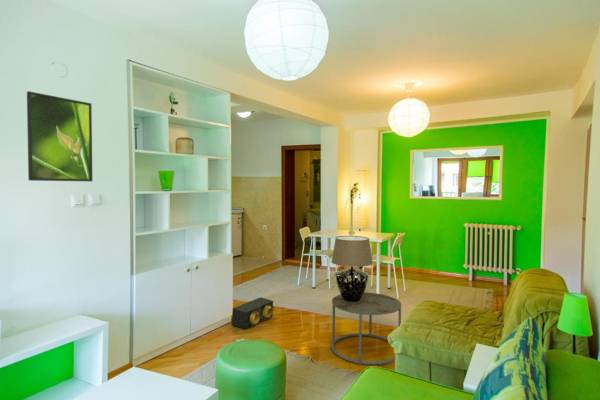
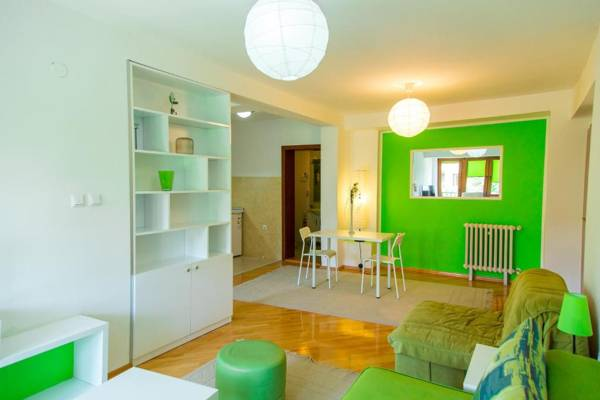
- speaker [231,296,275,330]
- table lamp [330,235,374,302]
- side table [330,291,402,366]
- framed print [26,90,94,182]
